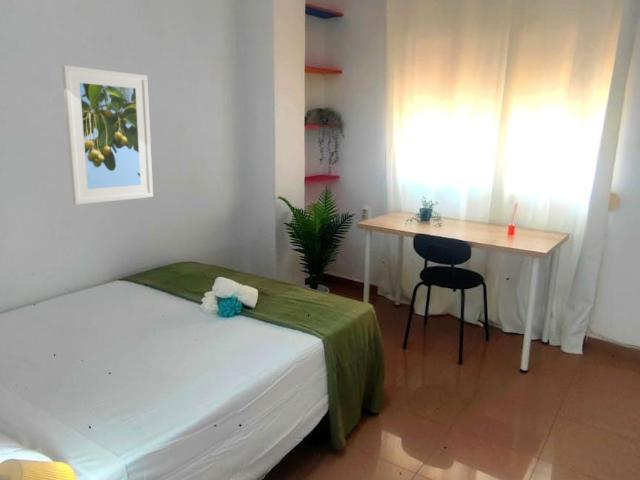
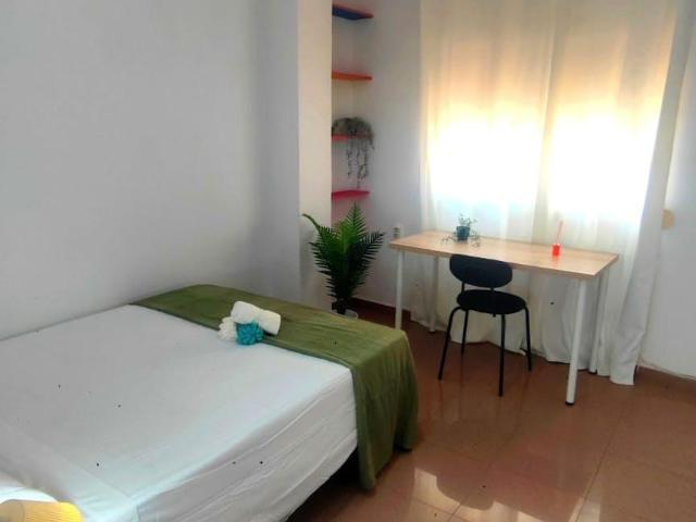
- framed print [61,64,154,206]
